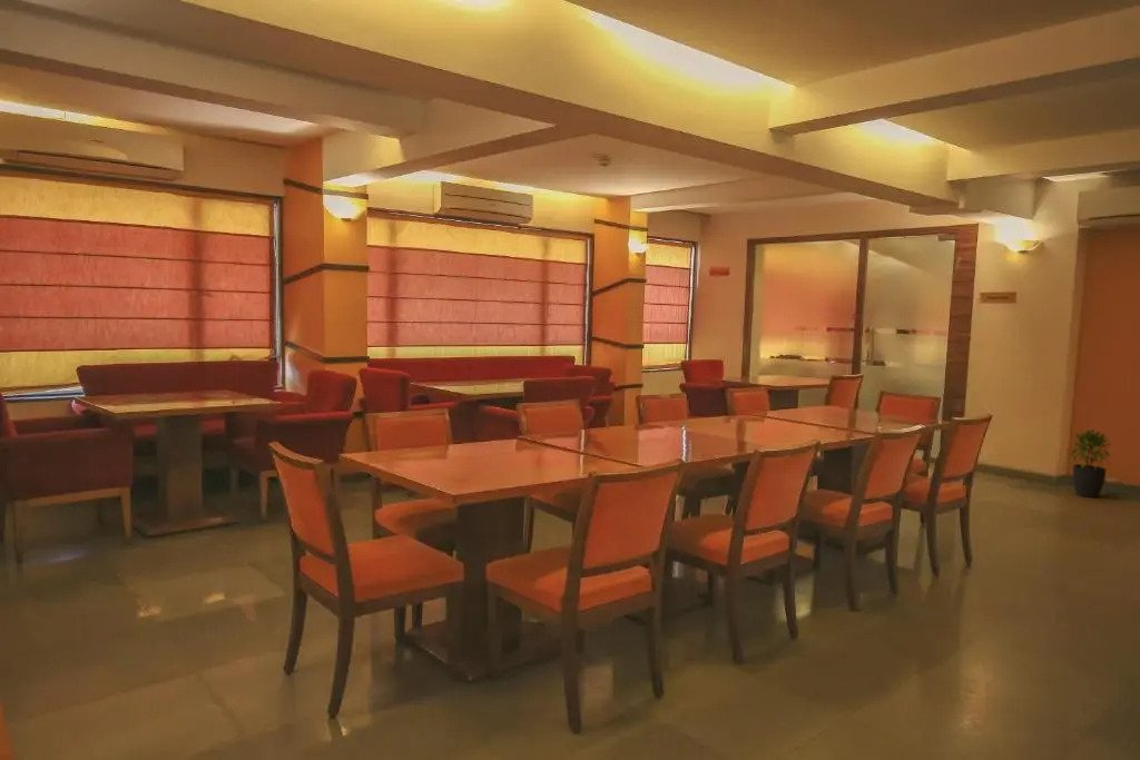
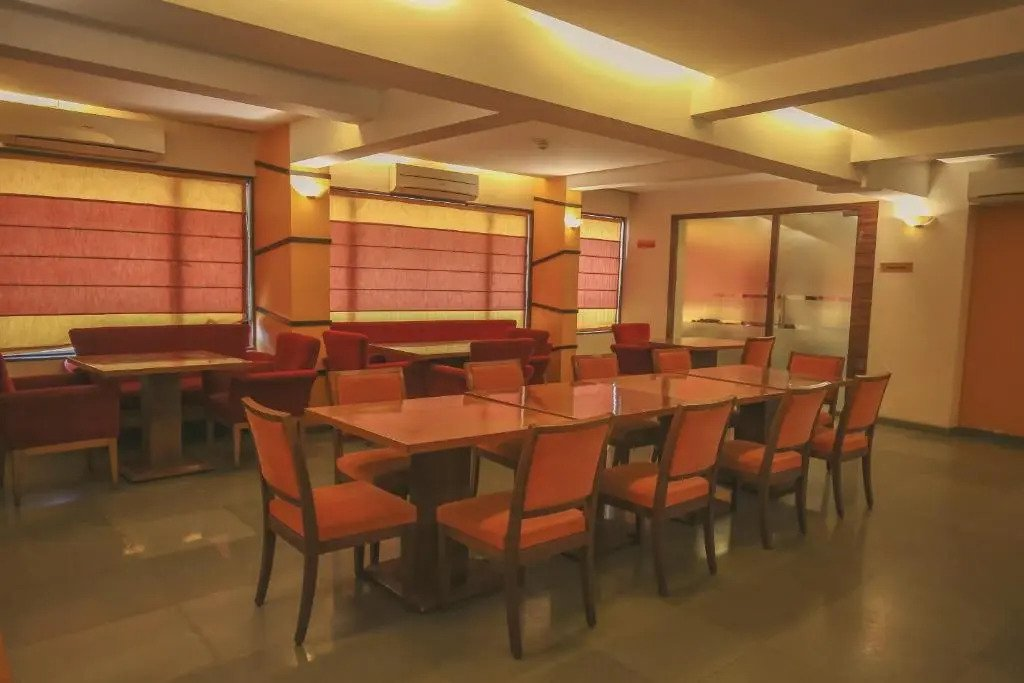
- potted plant [1064,427,1113,499]
